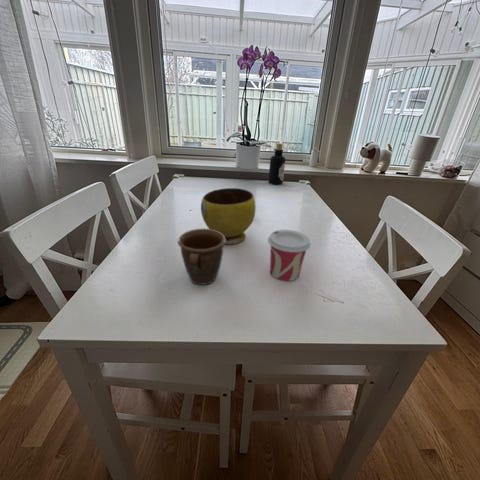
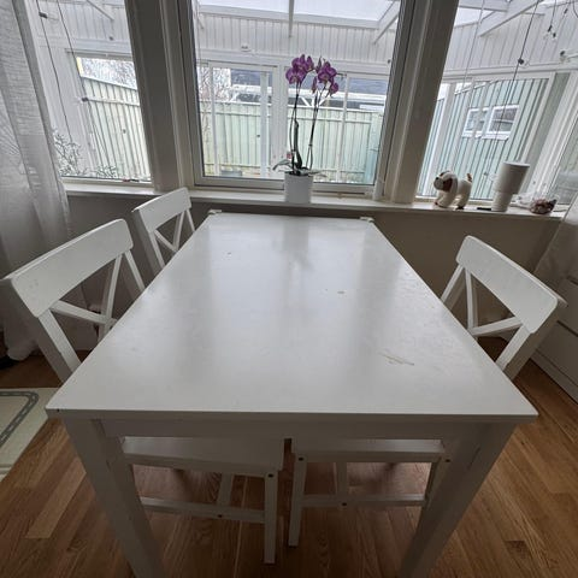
- bowl [200,187,256,246]
- mug [177,228,226,286]
- bottle [267,142,286,185]
- cup [267,229,312,282]
